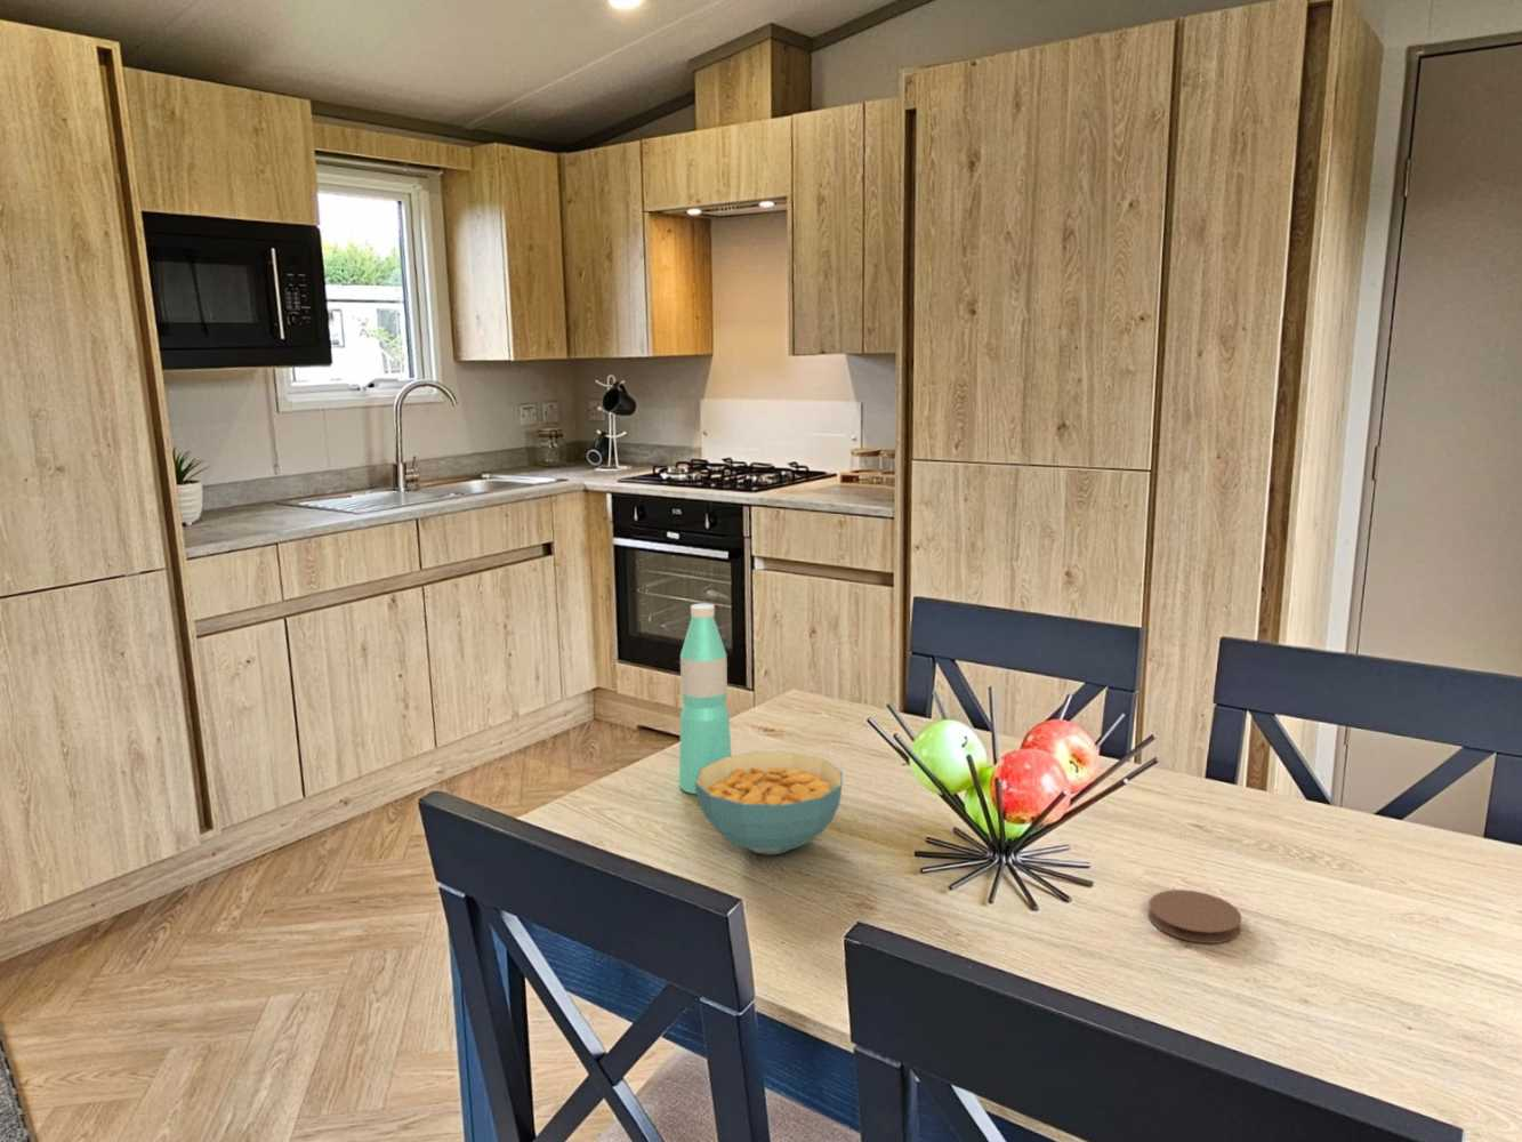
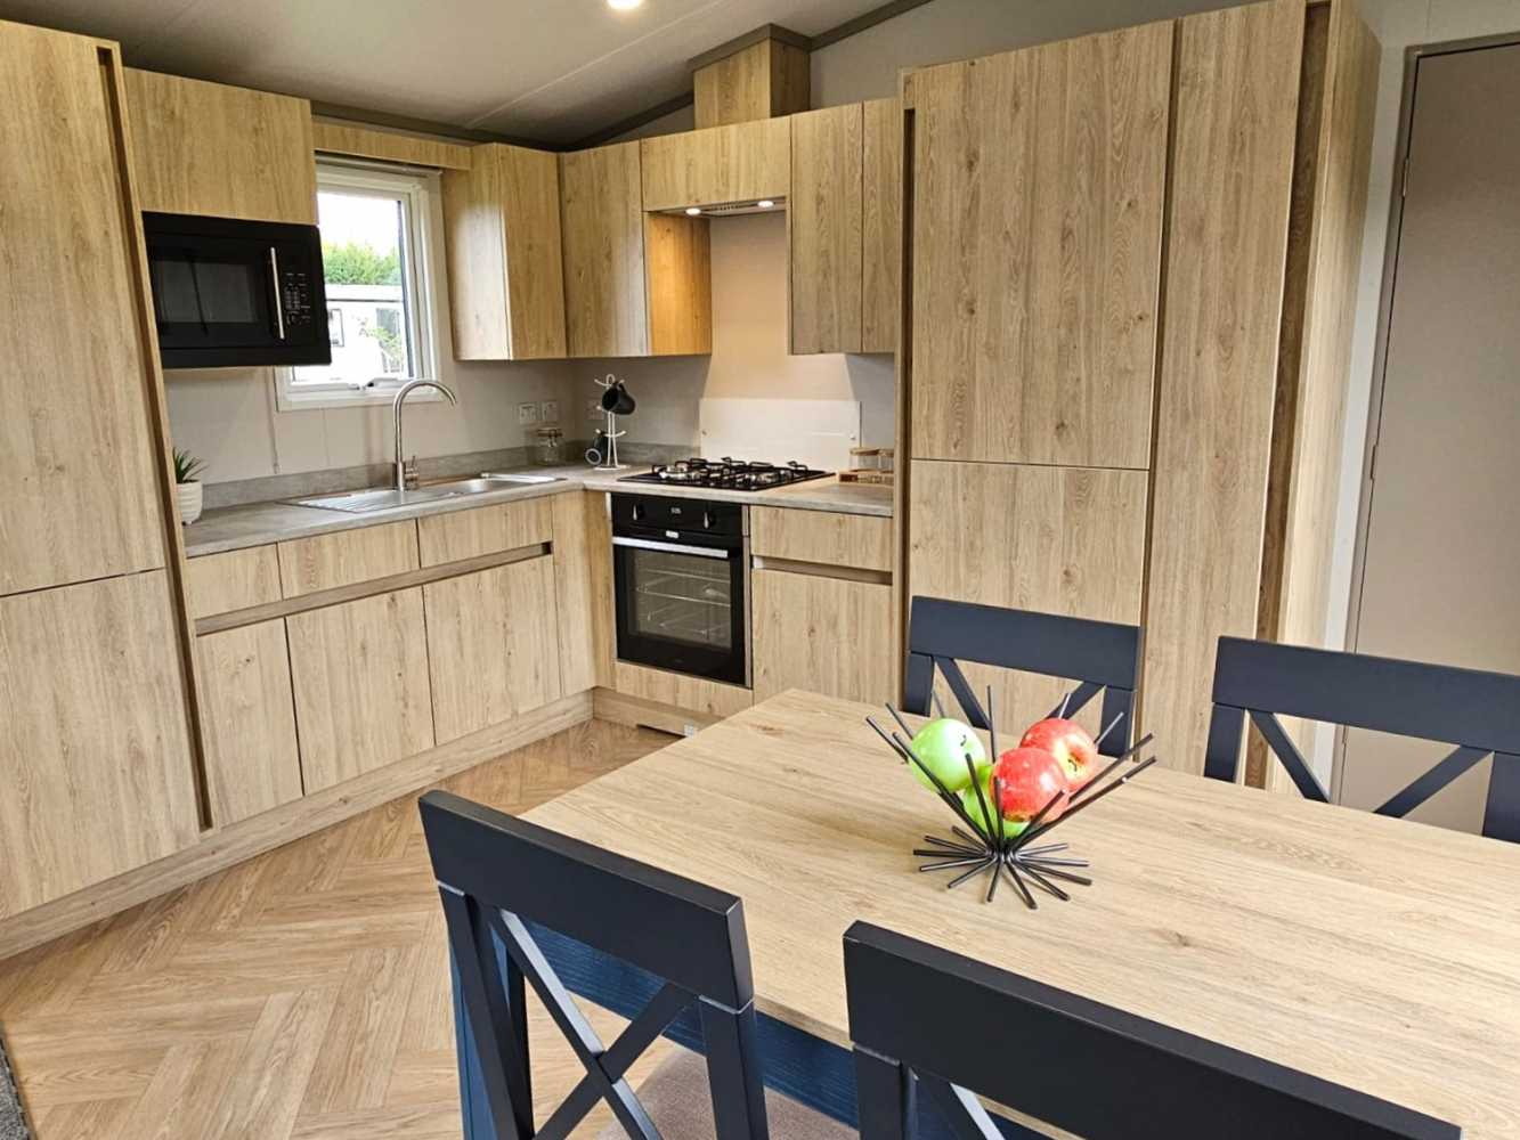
- water bottle [678,603,733,795]
- coaster [1148,889,1243,944]
- cereal bowl [696,750,844,855]
